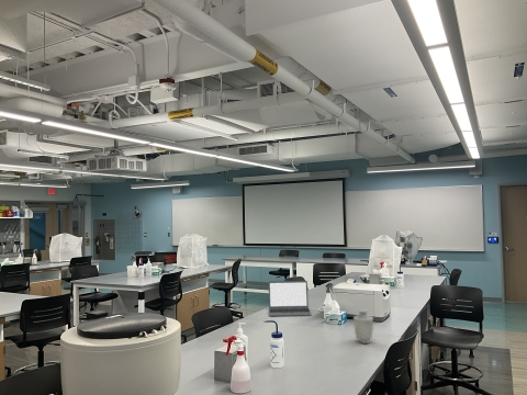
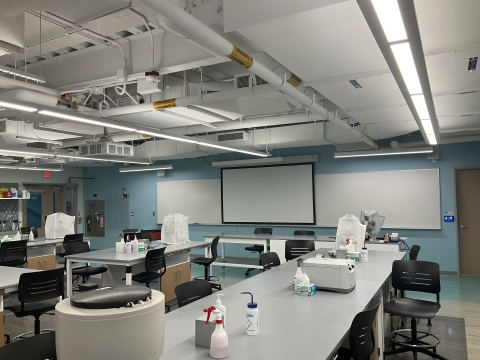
- laptop [268,280,312,317]
- vase [352,308,374,345]
